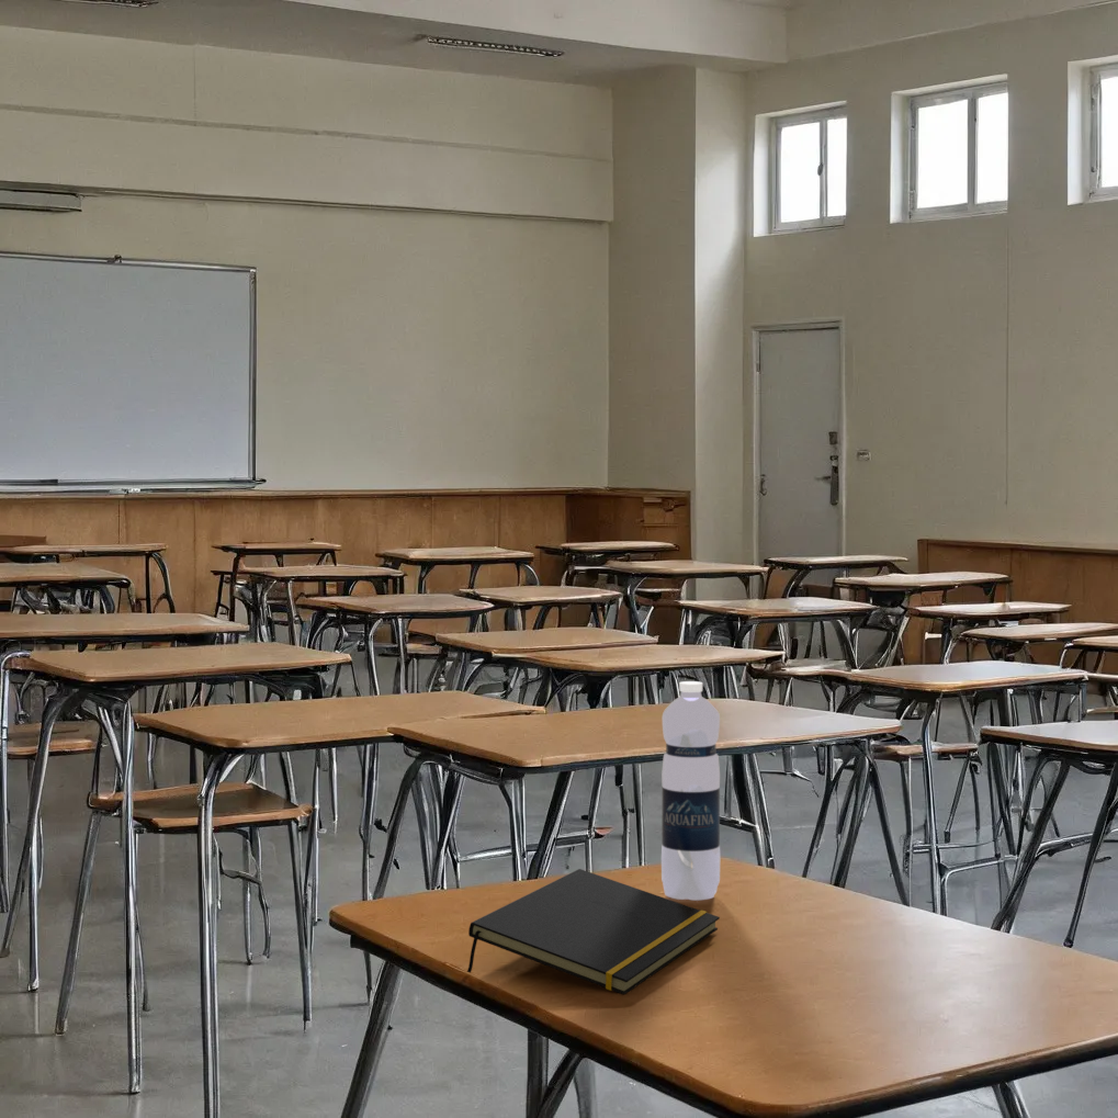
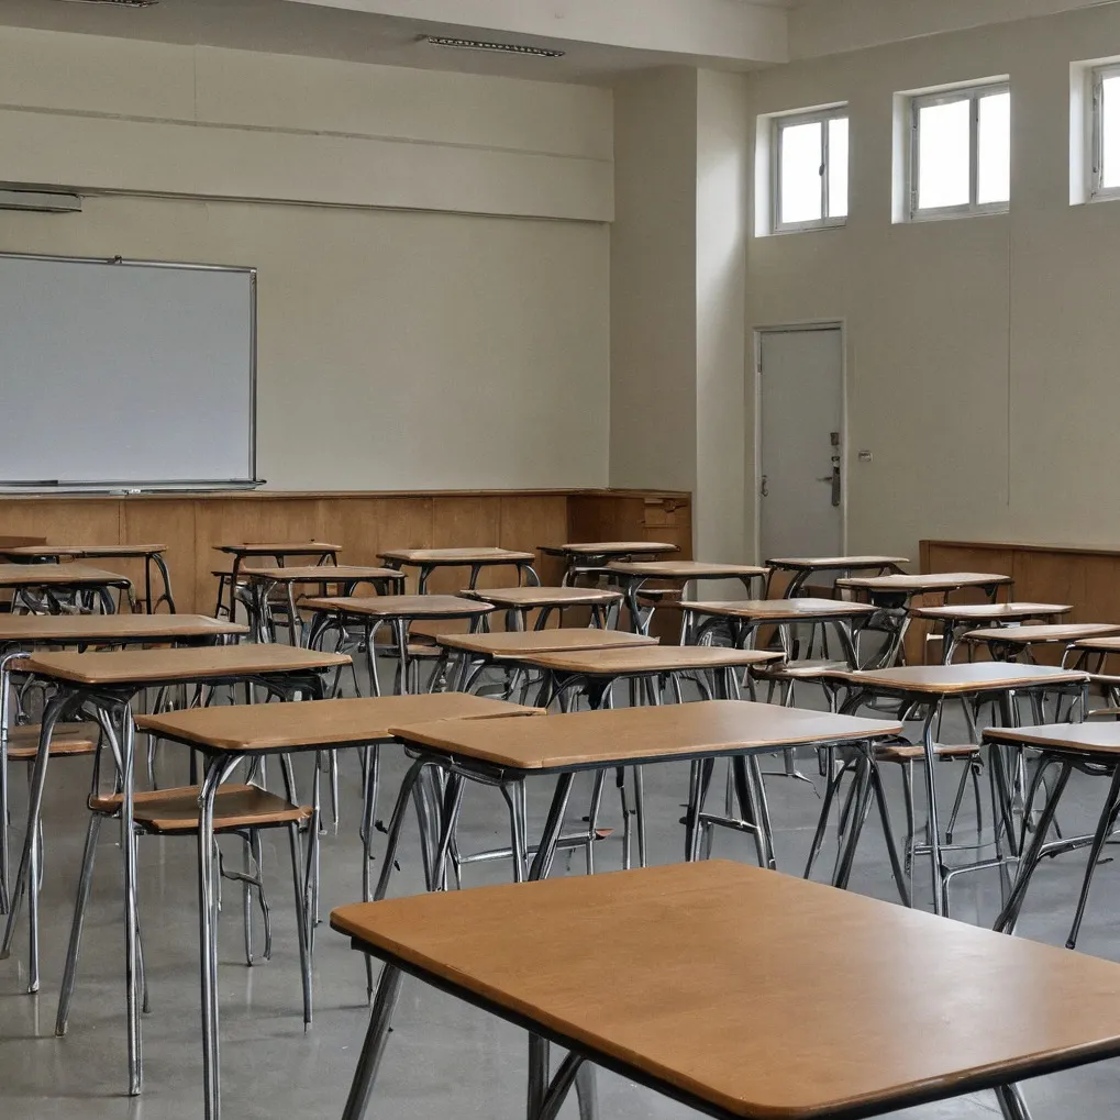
- notepad [466,868,721,995]
- water bottle [660,680,721,902]
